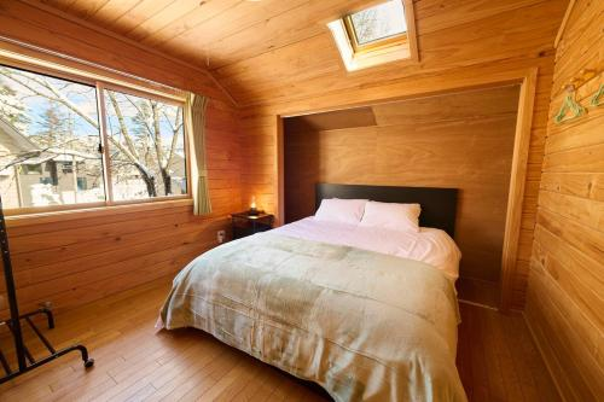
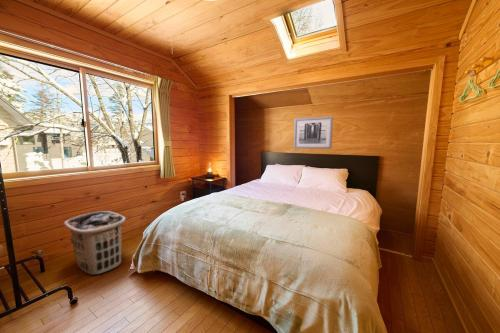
+ clothes hamper [63,210,127,276]
+ wall art [293,115,334,150]
